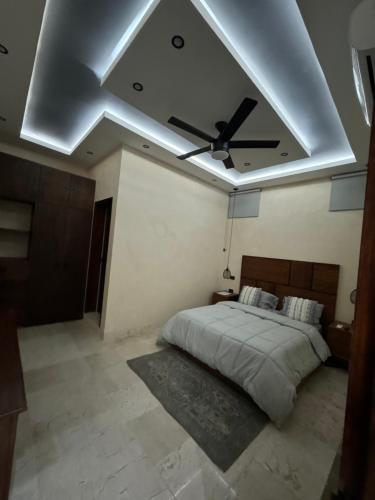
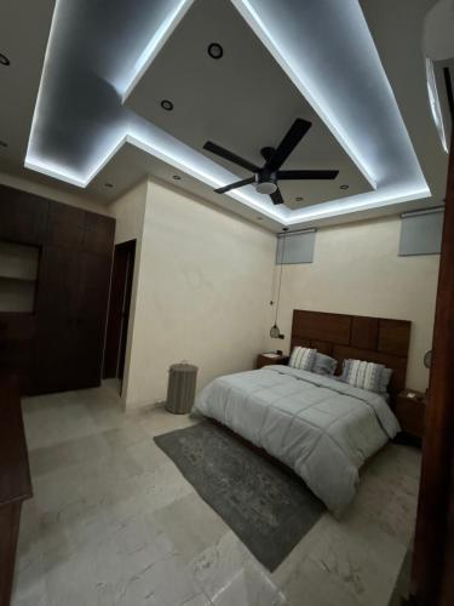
+ laundry hamper [165,360,200,415]
